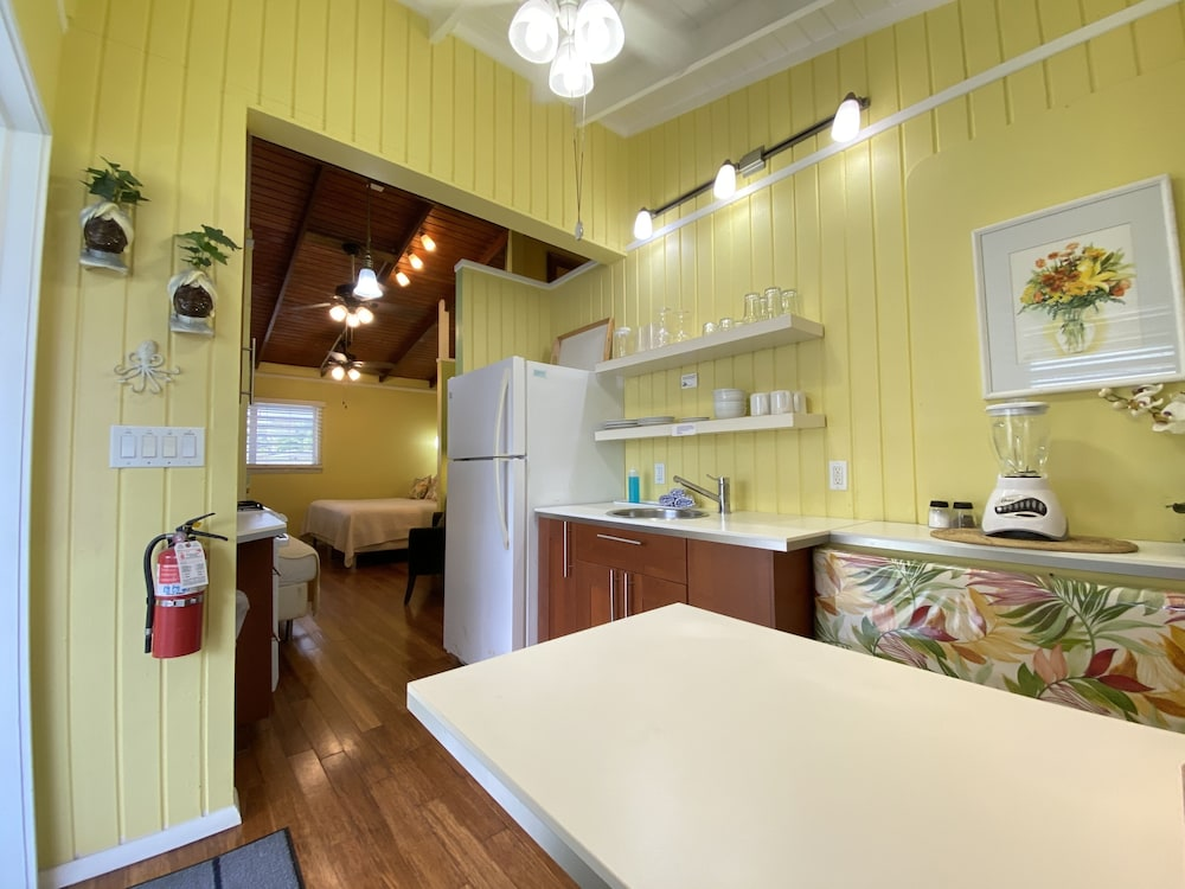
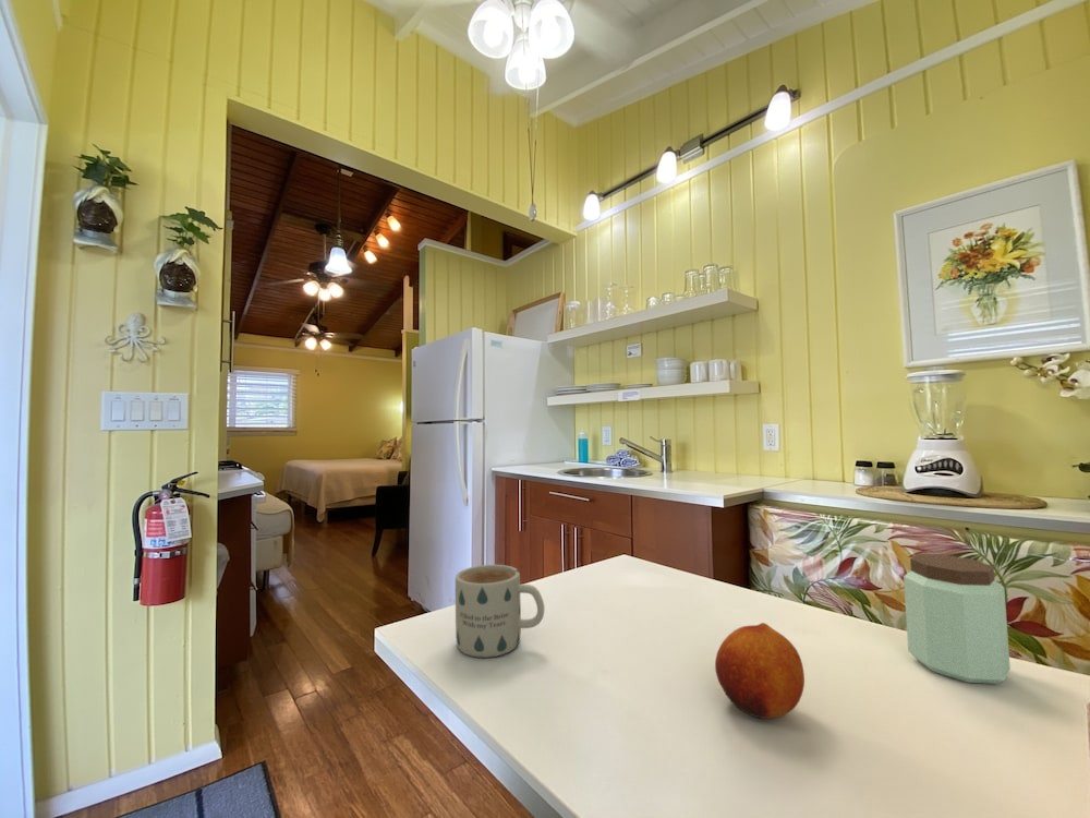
+ mug [455,564,545,659]
+ fruit [714,622,806,720]
+ peanut butter [903,553,1012,685]
